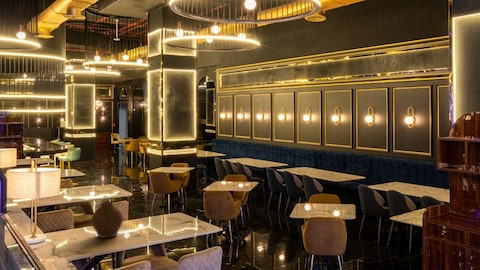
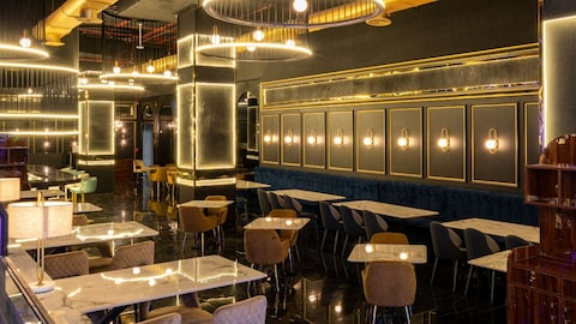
- vase [90,200,124,239]
